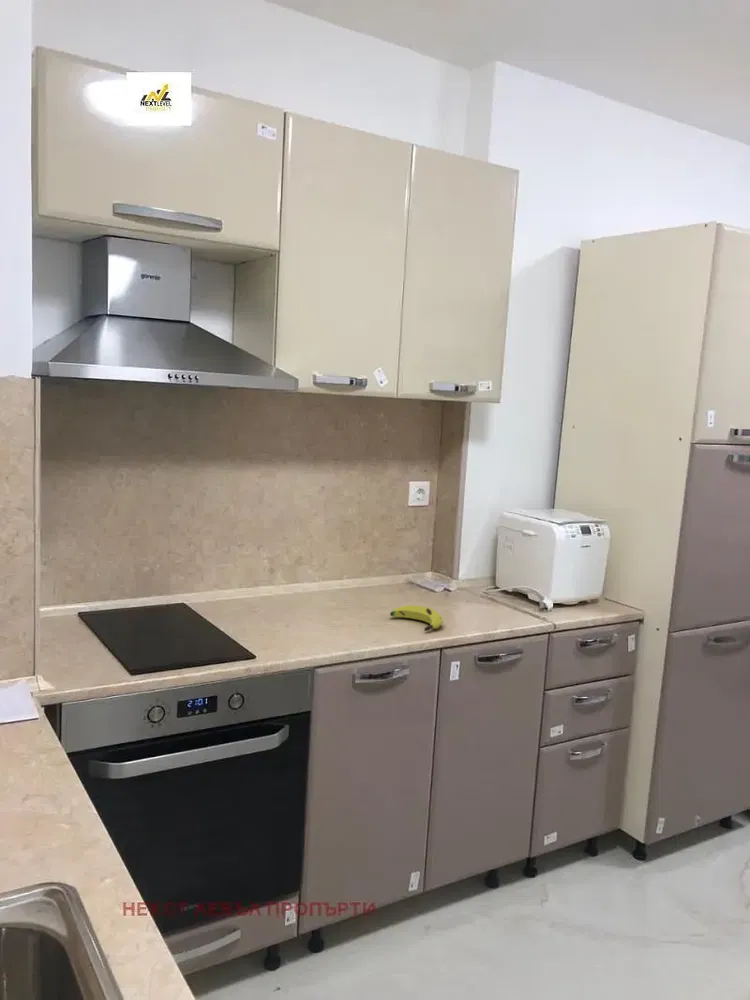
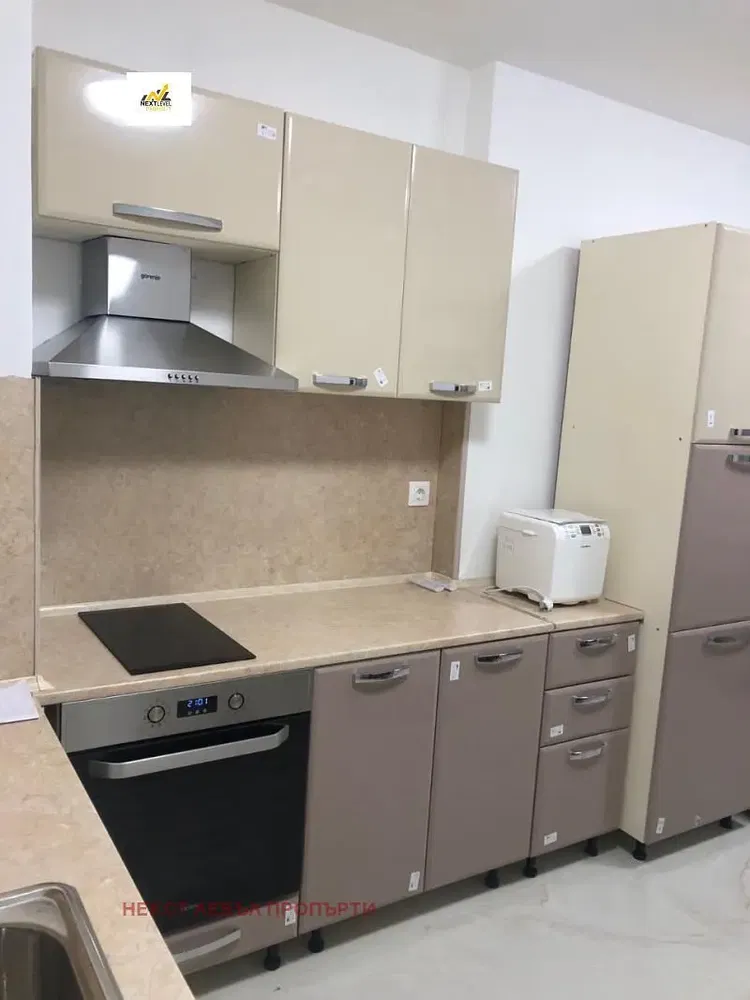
- banana [389,604,444,632]
